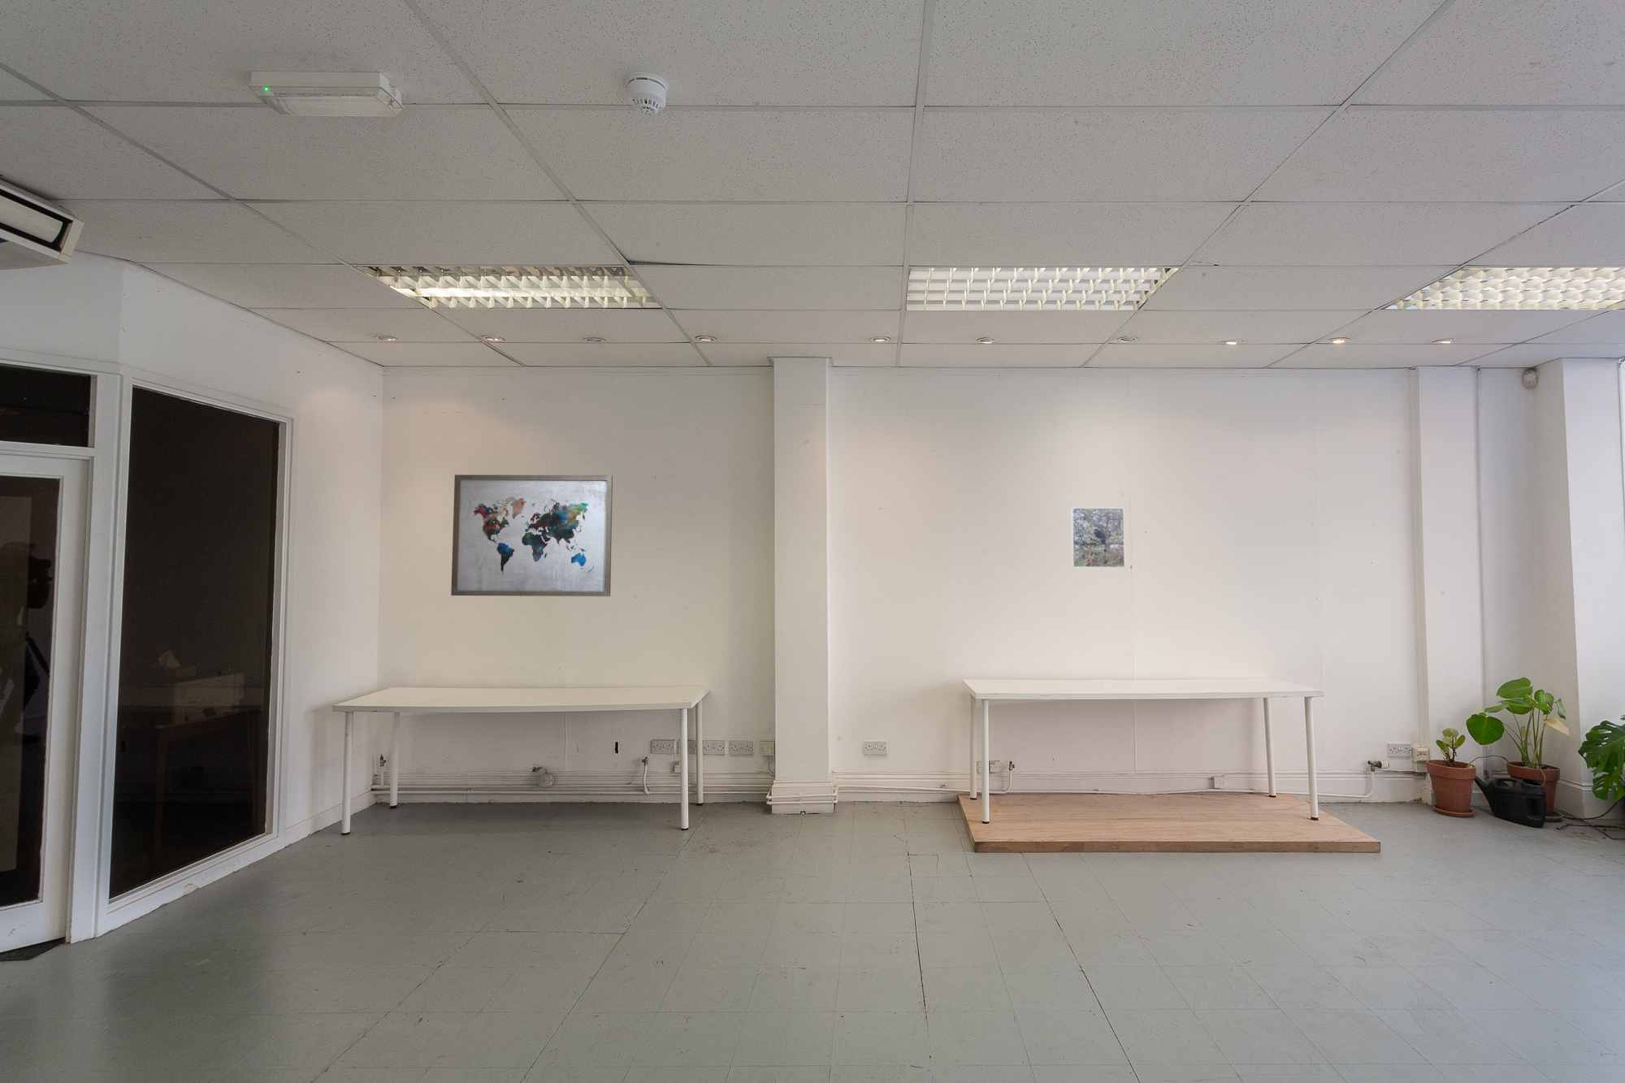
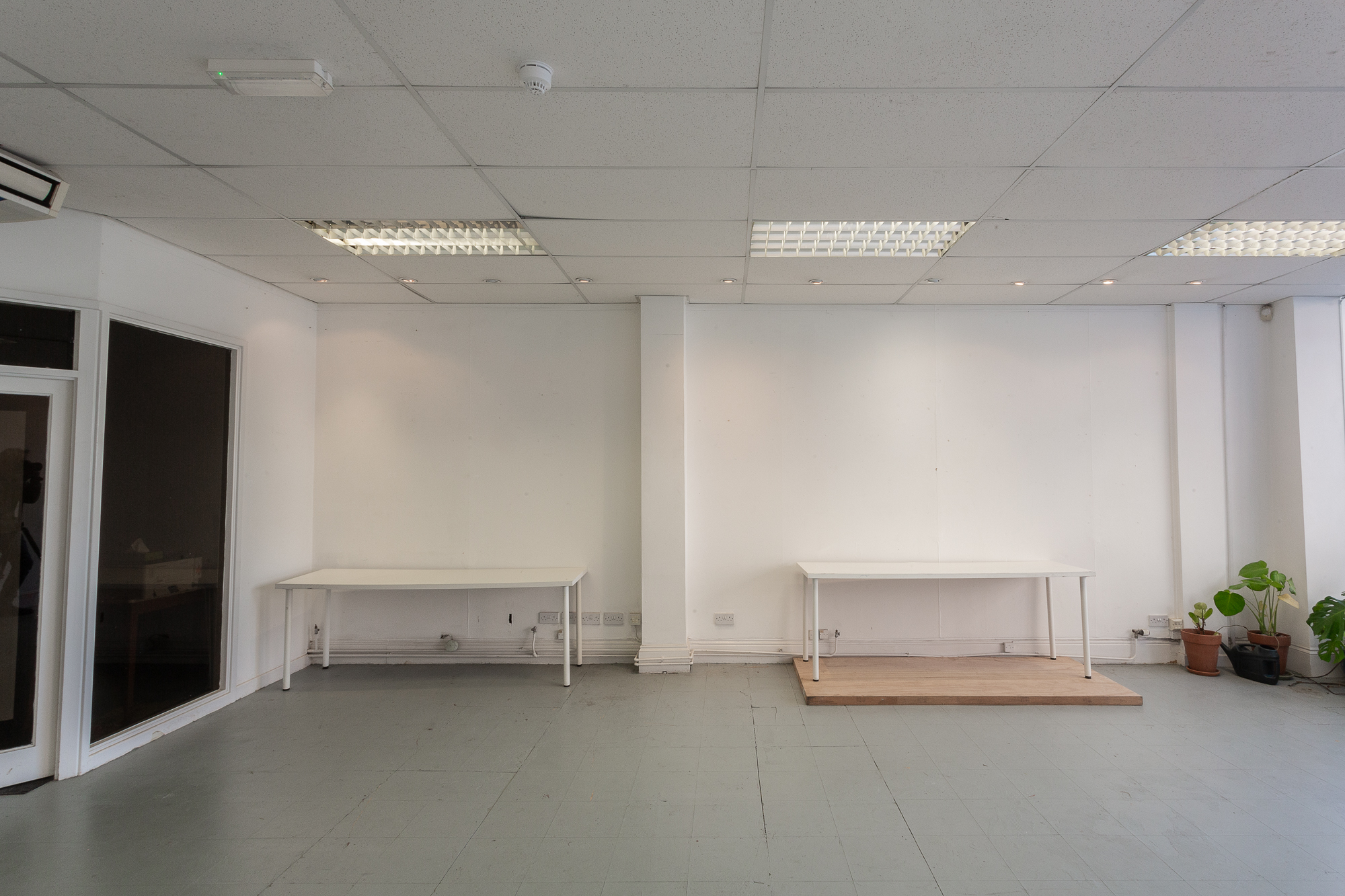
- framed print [1070,506,1126,569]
- wall art [451,474,614,597]
